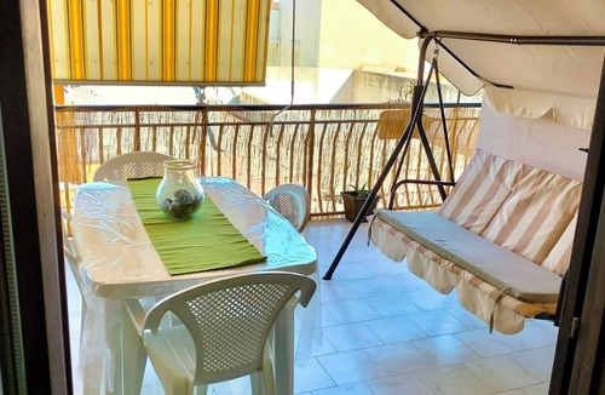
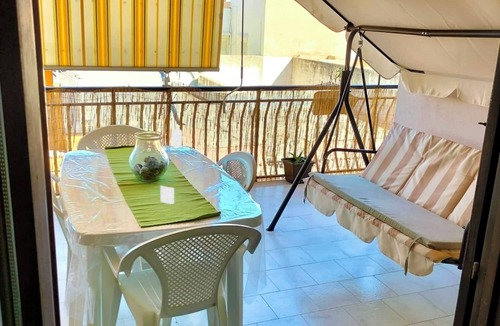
+ water jug [160,128,186,205]
